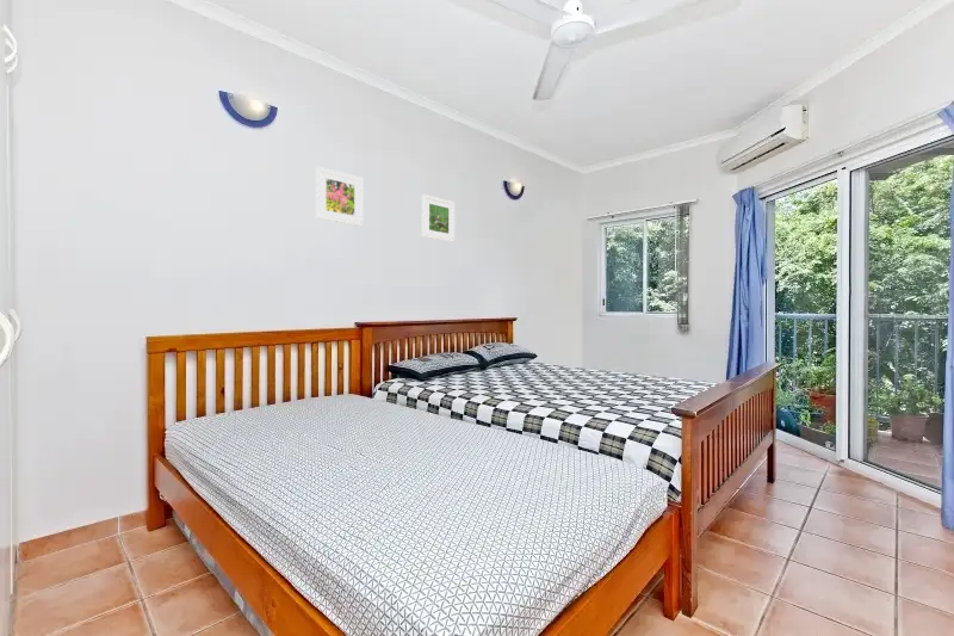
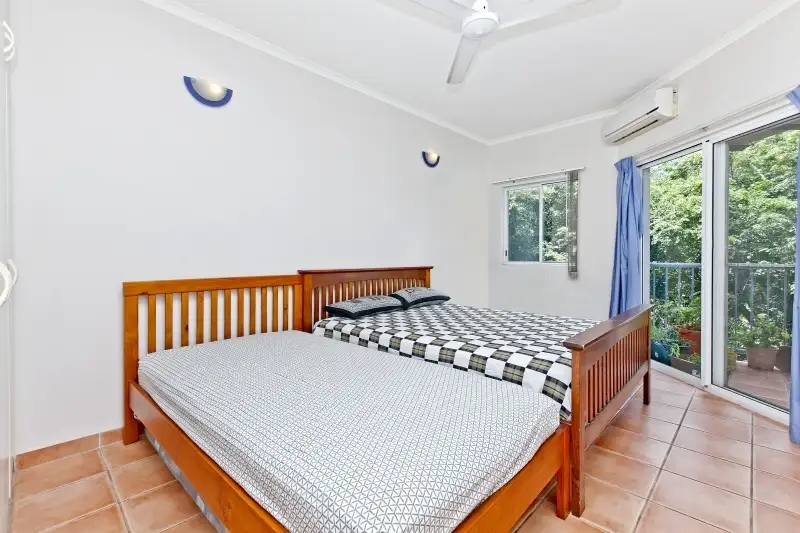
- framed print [421,193,456,243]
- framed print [315,166,364,227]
